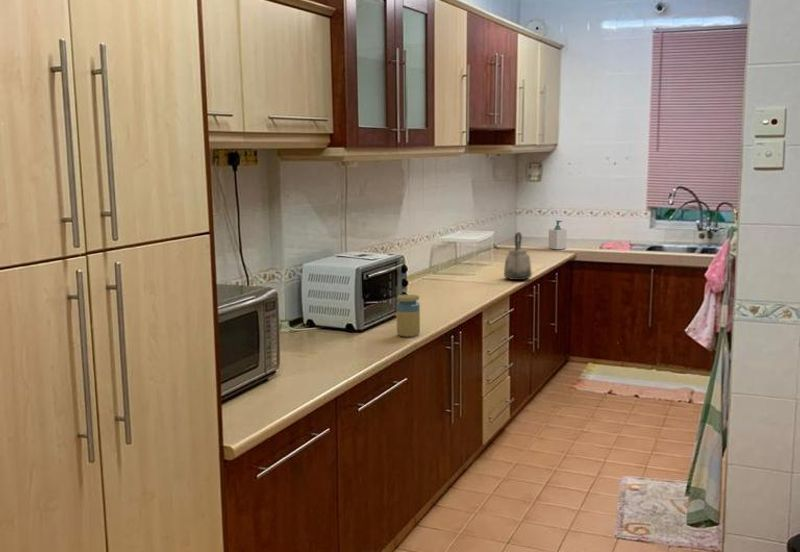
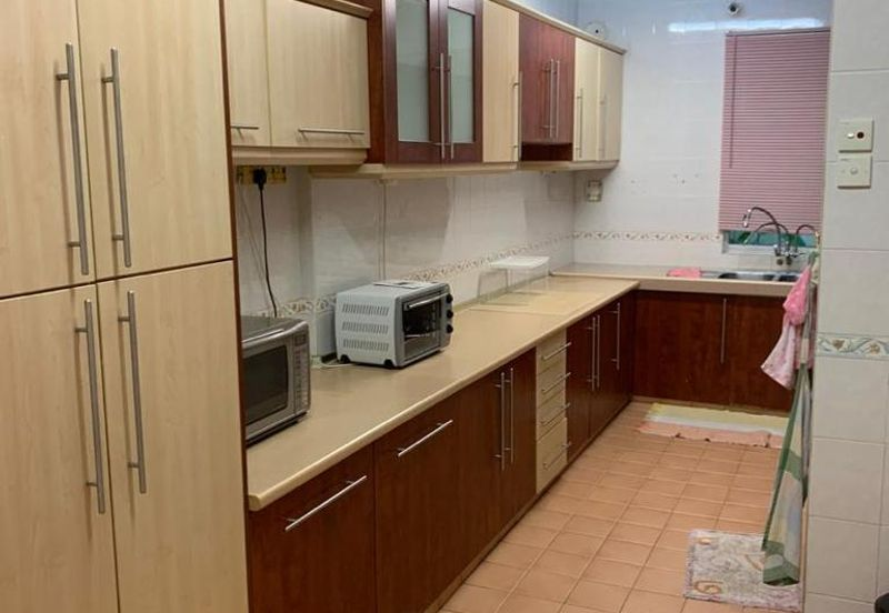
- kettle [503,232,533,281]
- jar [396,294,421,338]
- soap bottle [547,219,568,250]
